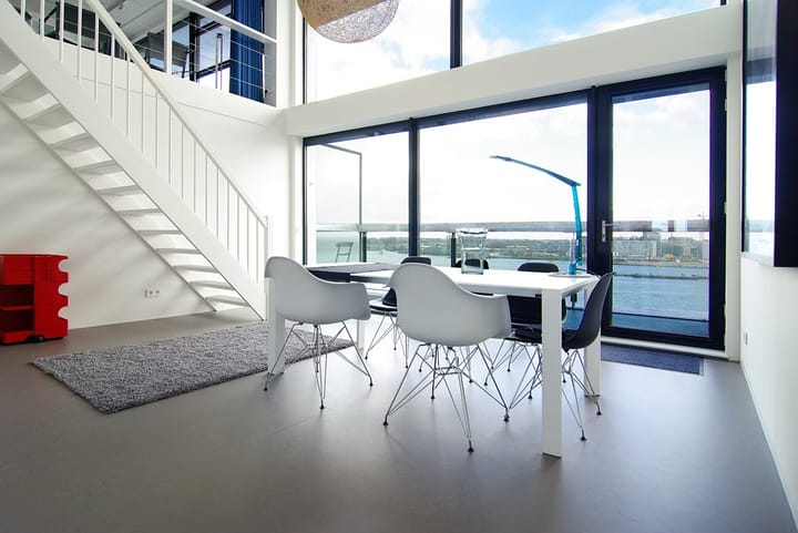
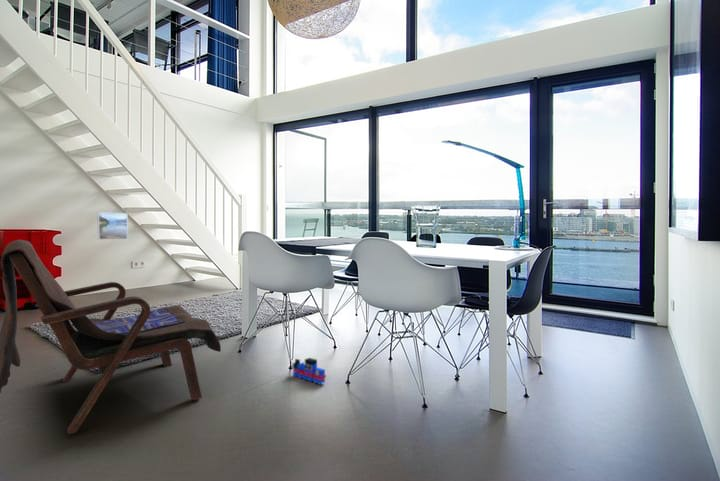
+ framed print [96,211,129,241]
+ toy train [290,357,327,385]
+ armchair [0,239,222,435]
